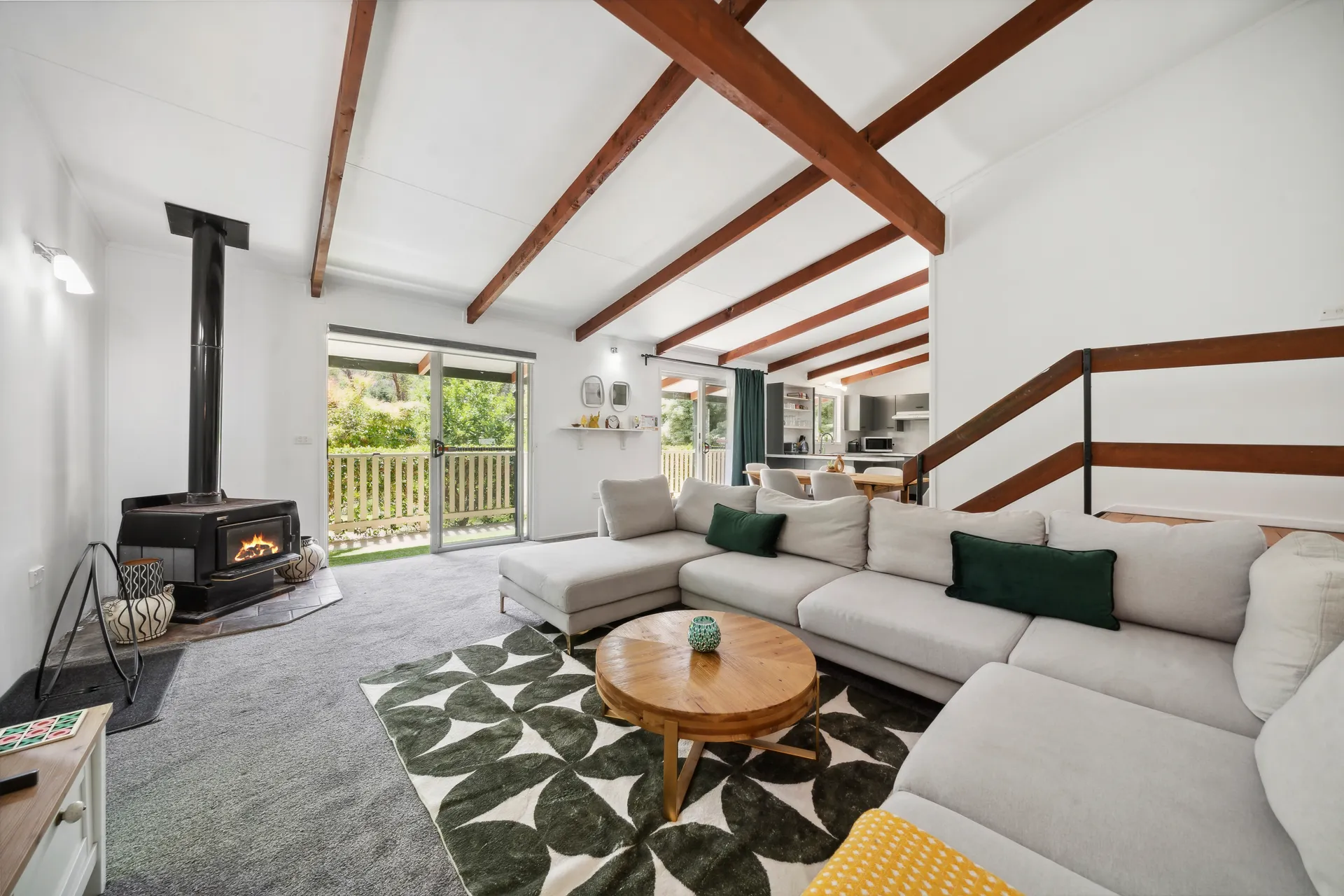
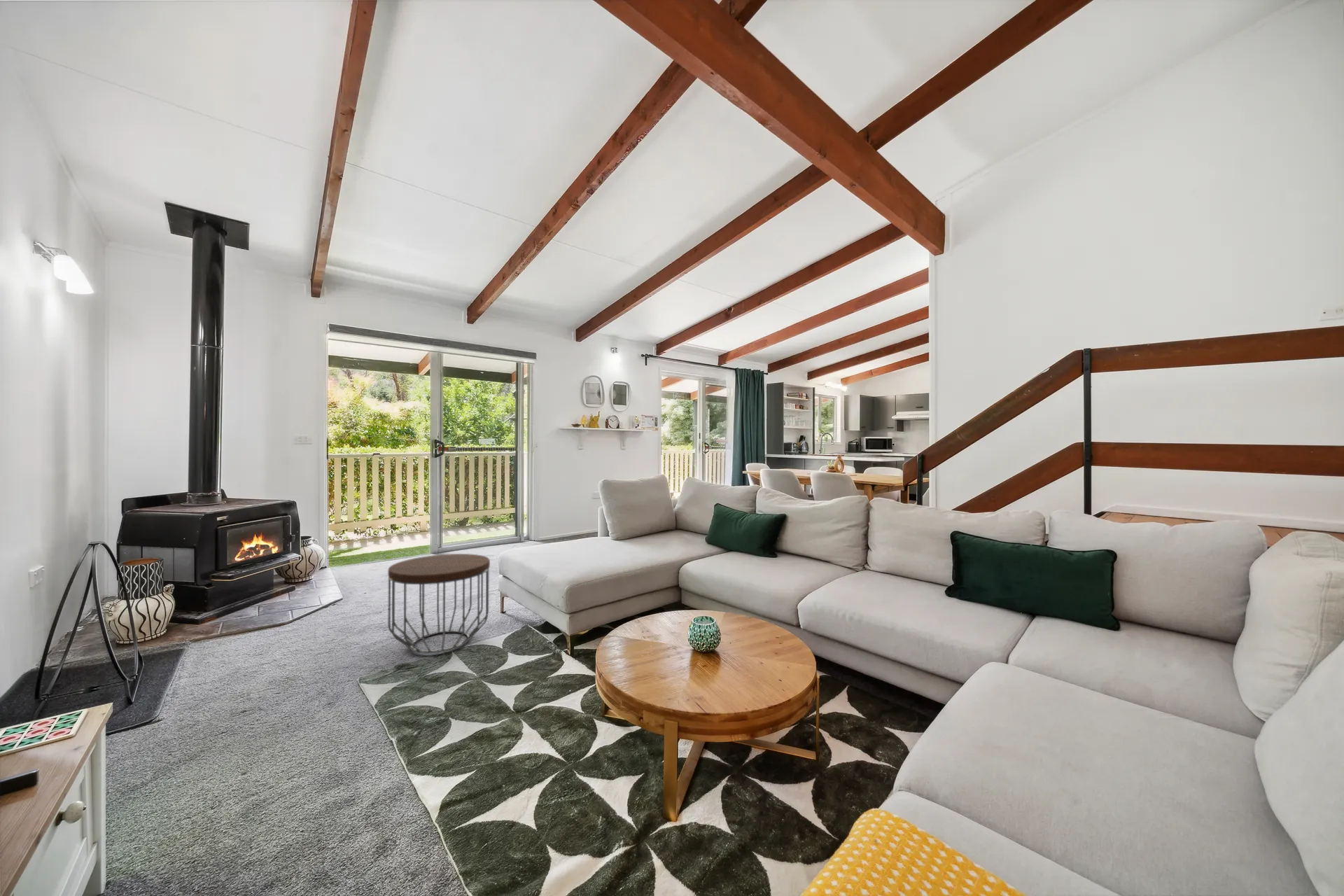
+ side table [387,553,491,654]
